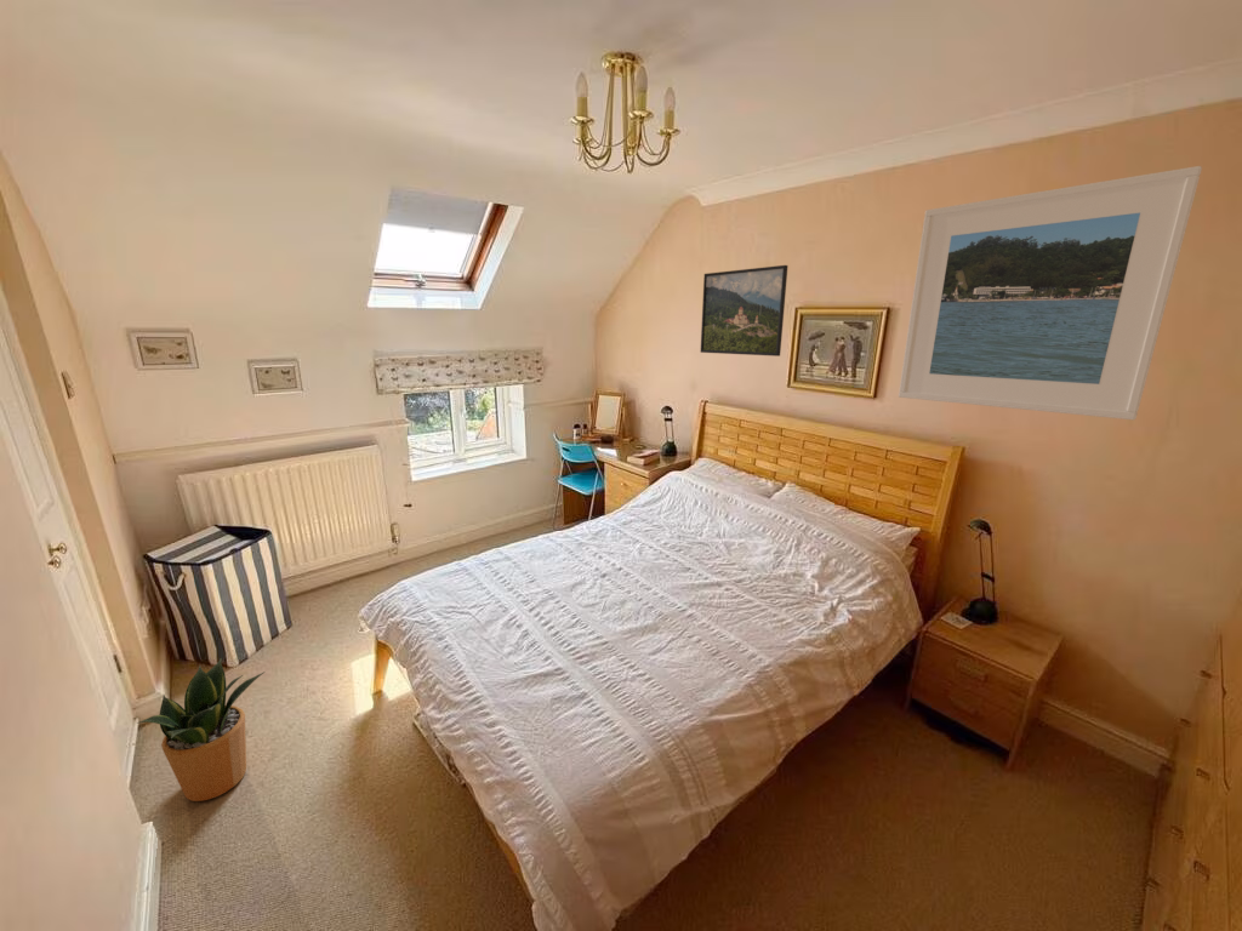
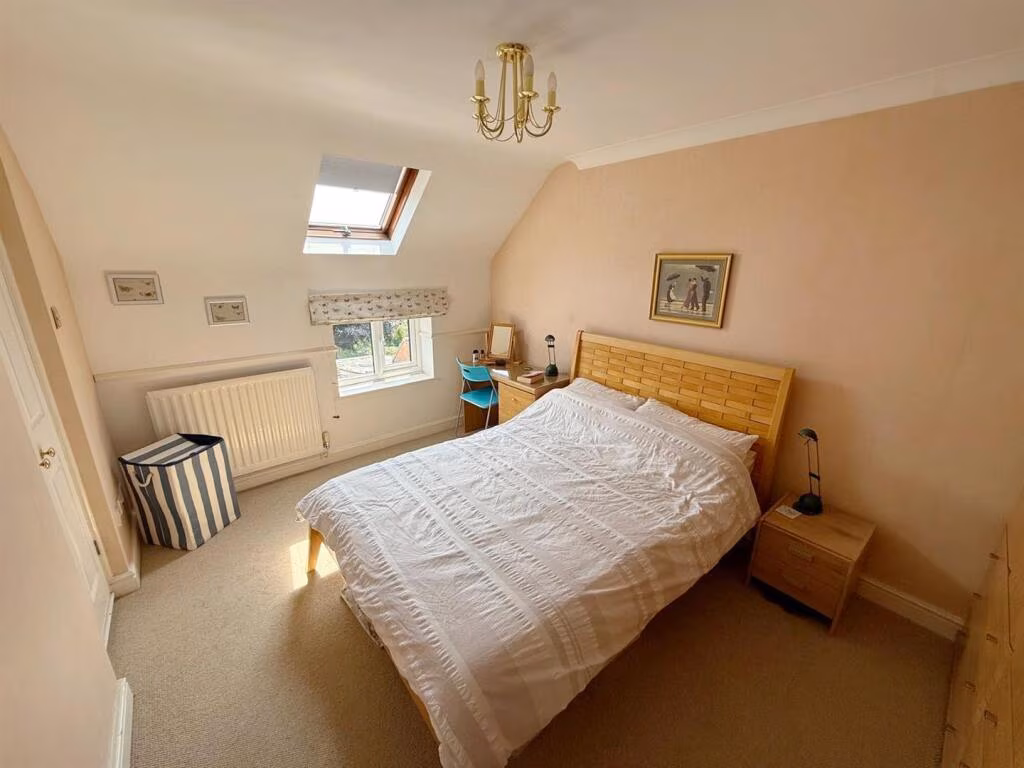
- potted plant [136,657,266,803]
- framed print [700,264,788,358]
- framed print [898,165,1203,421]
